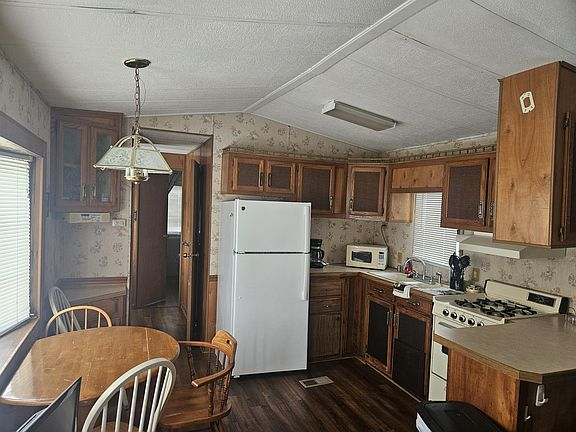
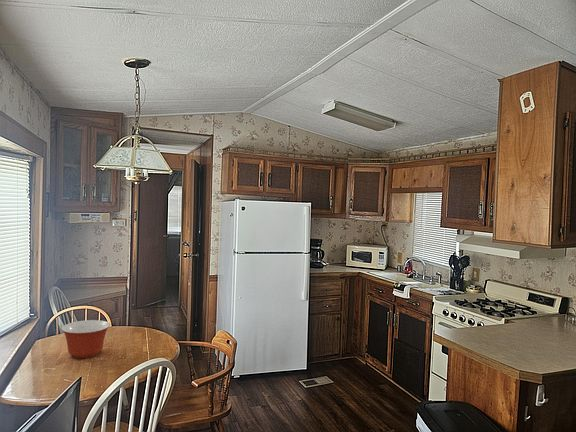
+ mixing bowl [60,319,111,359]
